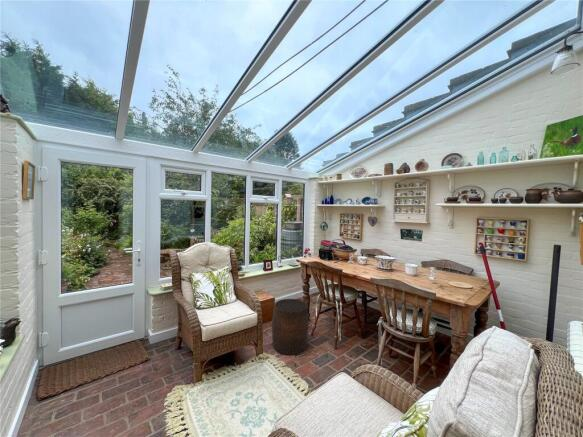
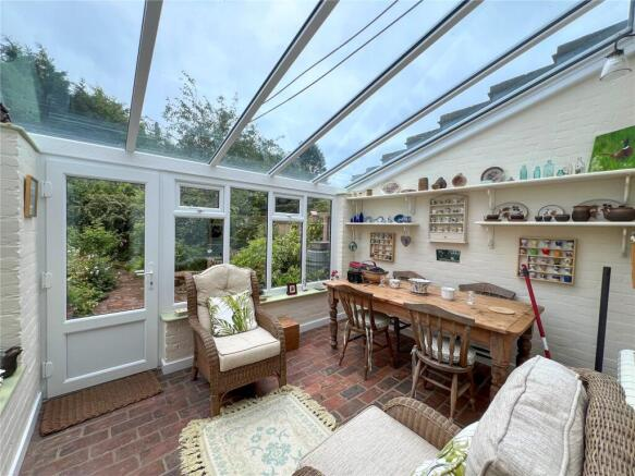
- stool [271,298,310,356]
